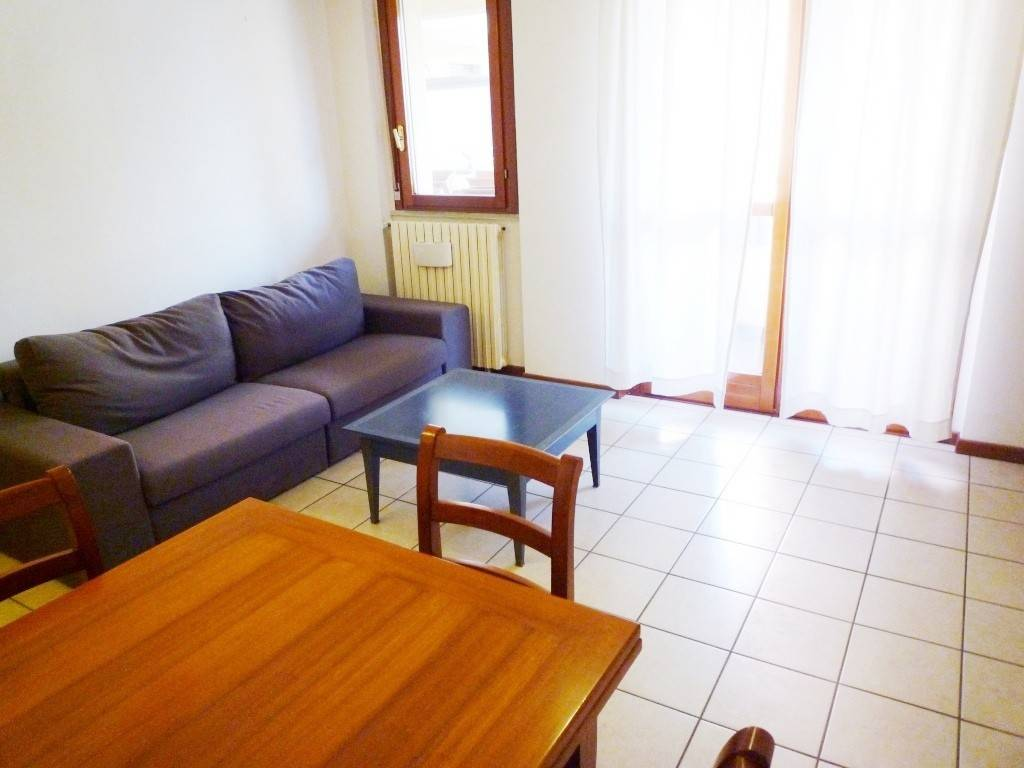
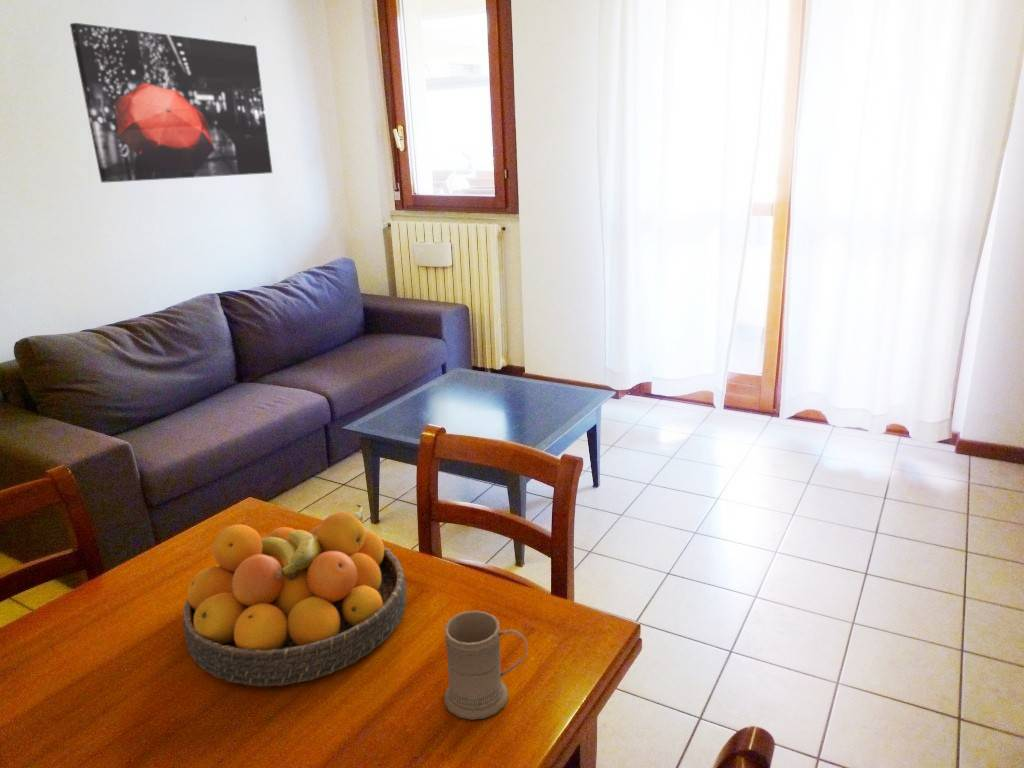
+ fruit bowl [182,503,407,687]
+ mug [443,610,529,721]
+ wall art [69,22,273,184]
